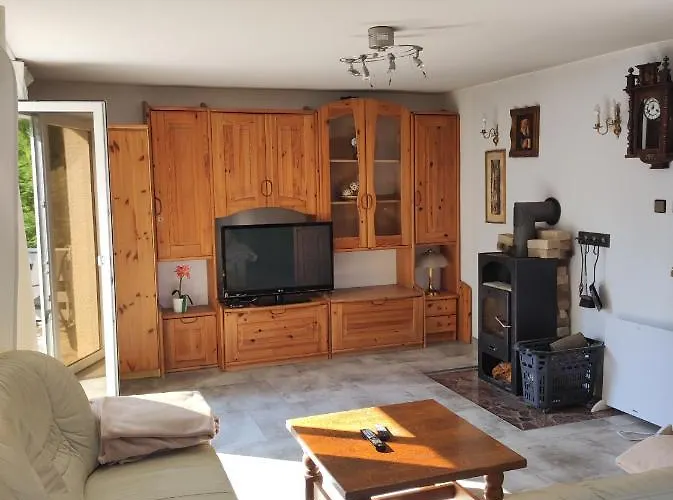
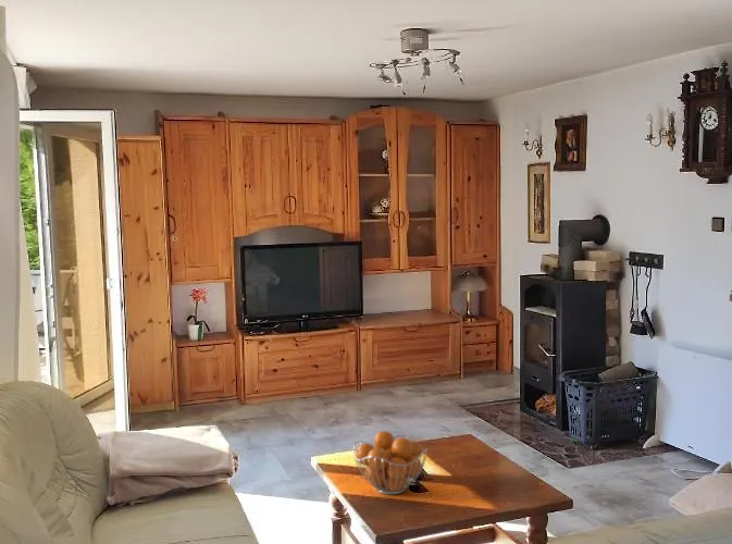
+ fruit basket [352,430,429,495]
